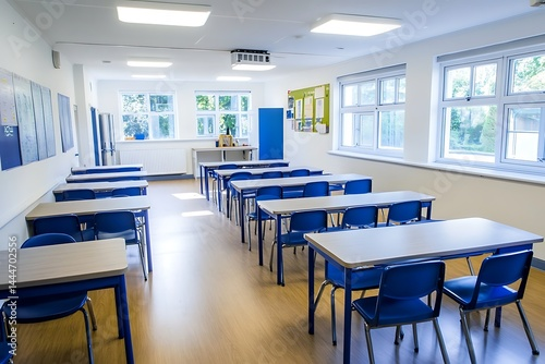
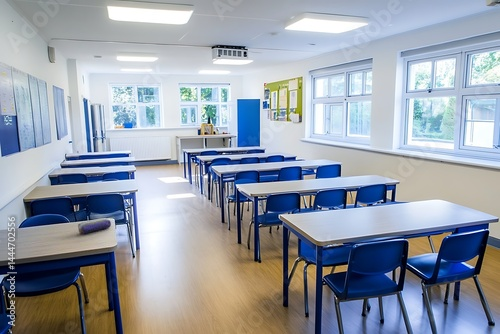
+ pencil case [77,217,112,235]
